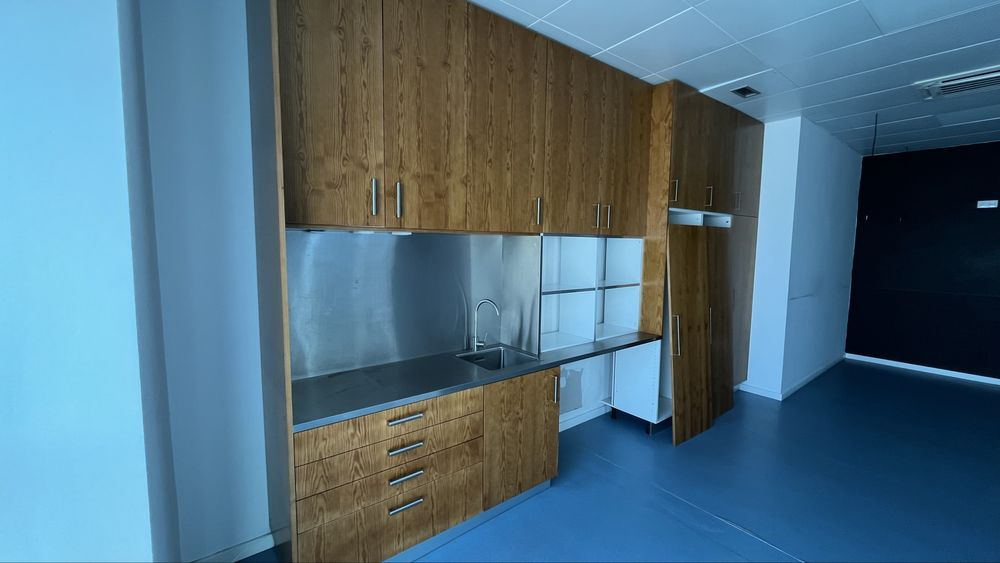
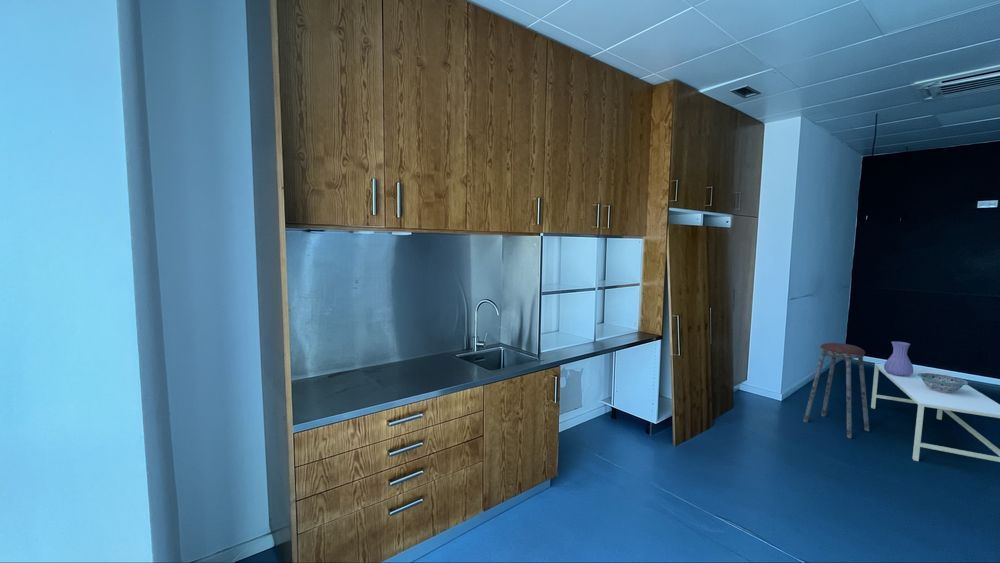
+ vase [884,340,914,376]
+ music stool [803,342,870,439]
+ coffee table [870,362,1000,463]
+ decorative bowl [918,373,969,393]
